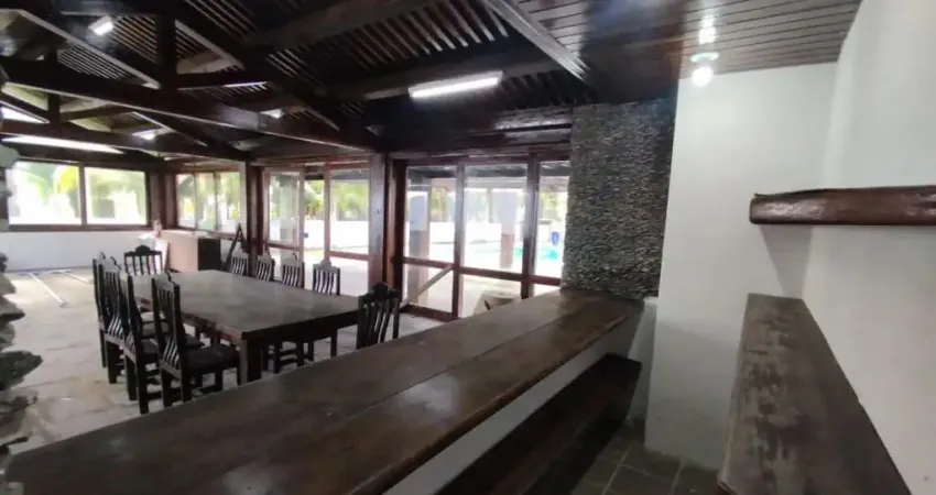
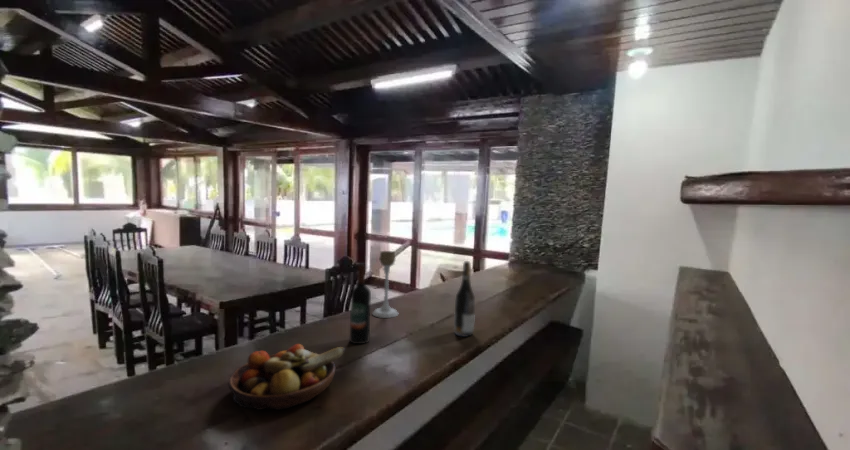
+ wine bottle [349,263,372,345]
+ fruit bowl [228,343,346,411]
+ candle holder [372,250,399,319]
+ wine bottle [453,260,476,338]
